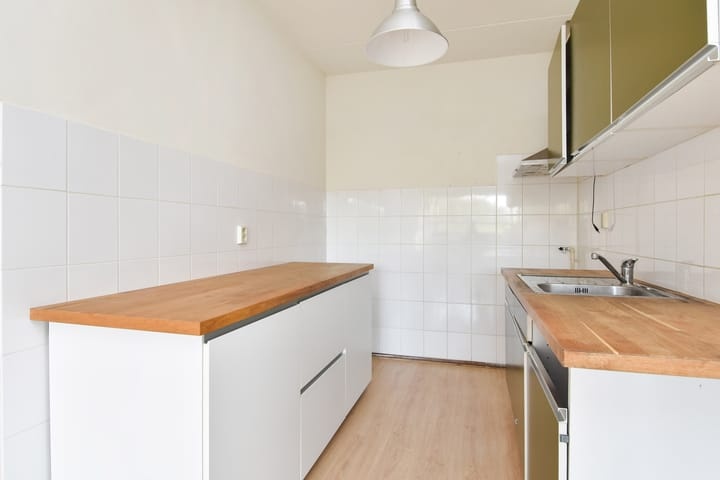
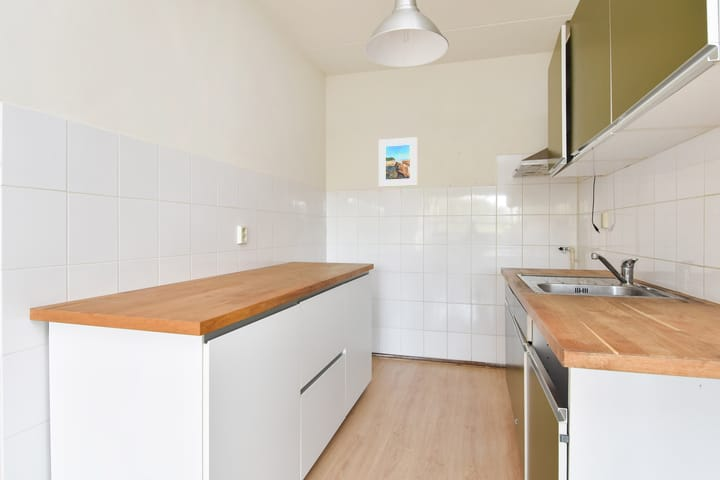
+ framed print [378,136,418,188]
